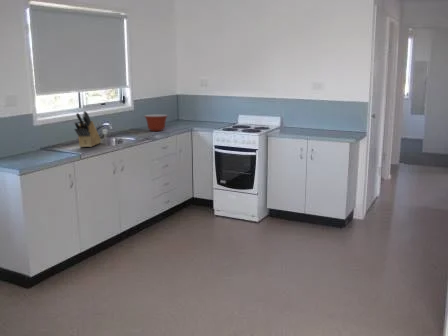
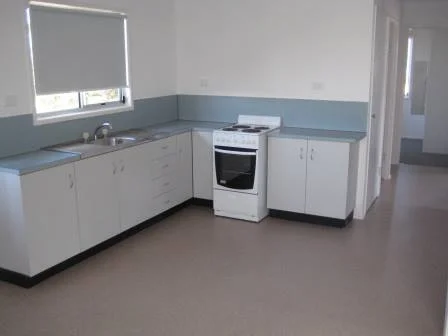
- mixing bowl [143,114,169,132]
- knife block [73,110,102,148]
